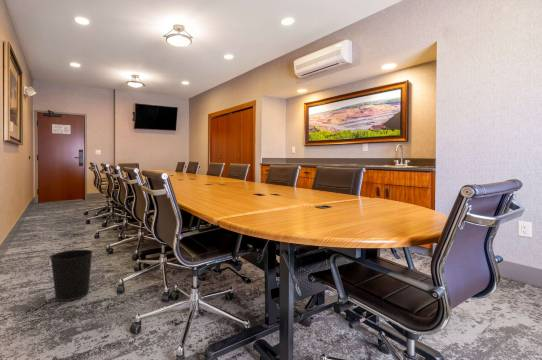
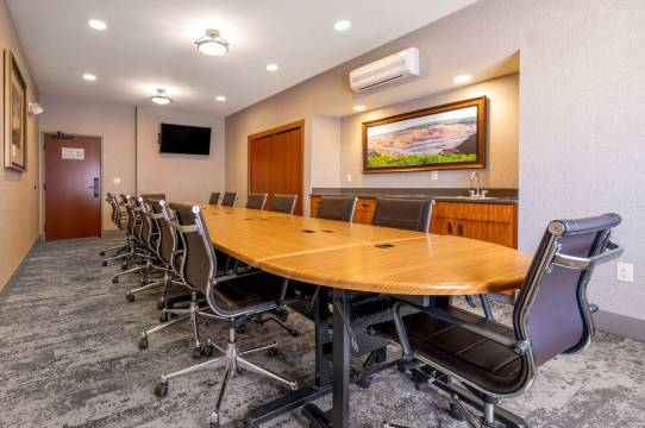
- wastebasket [49,249,94,302]
